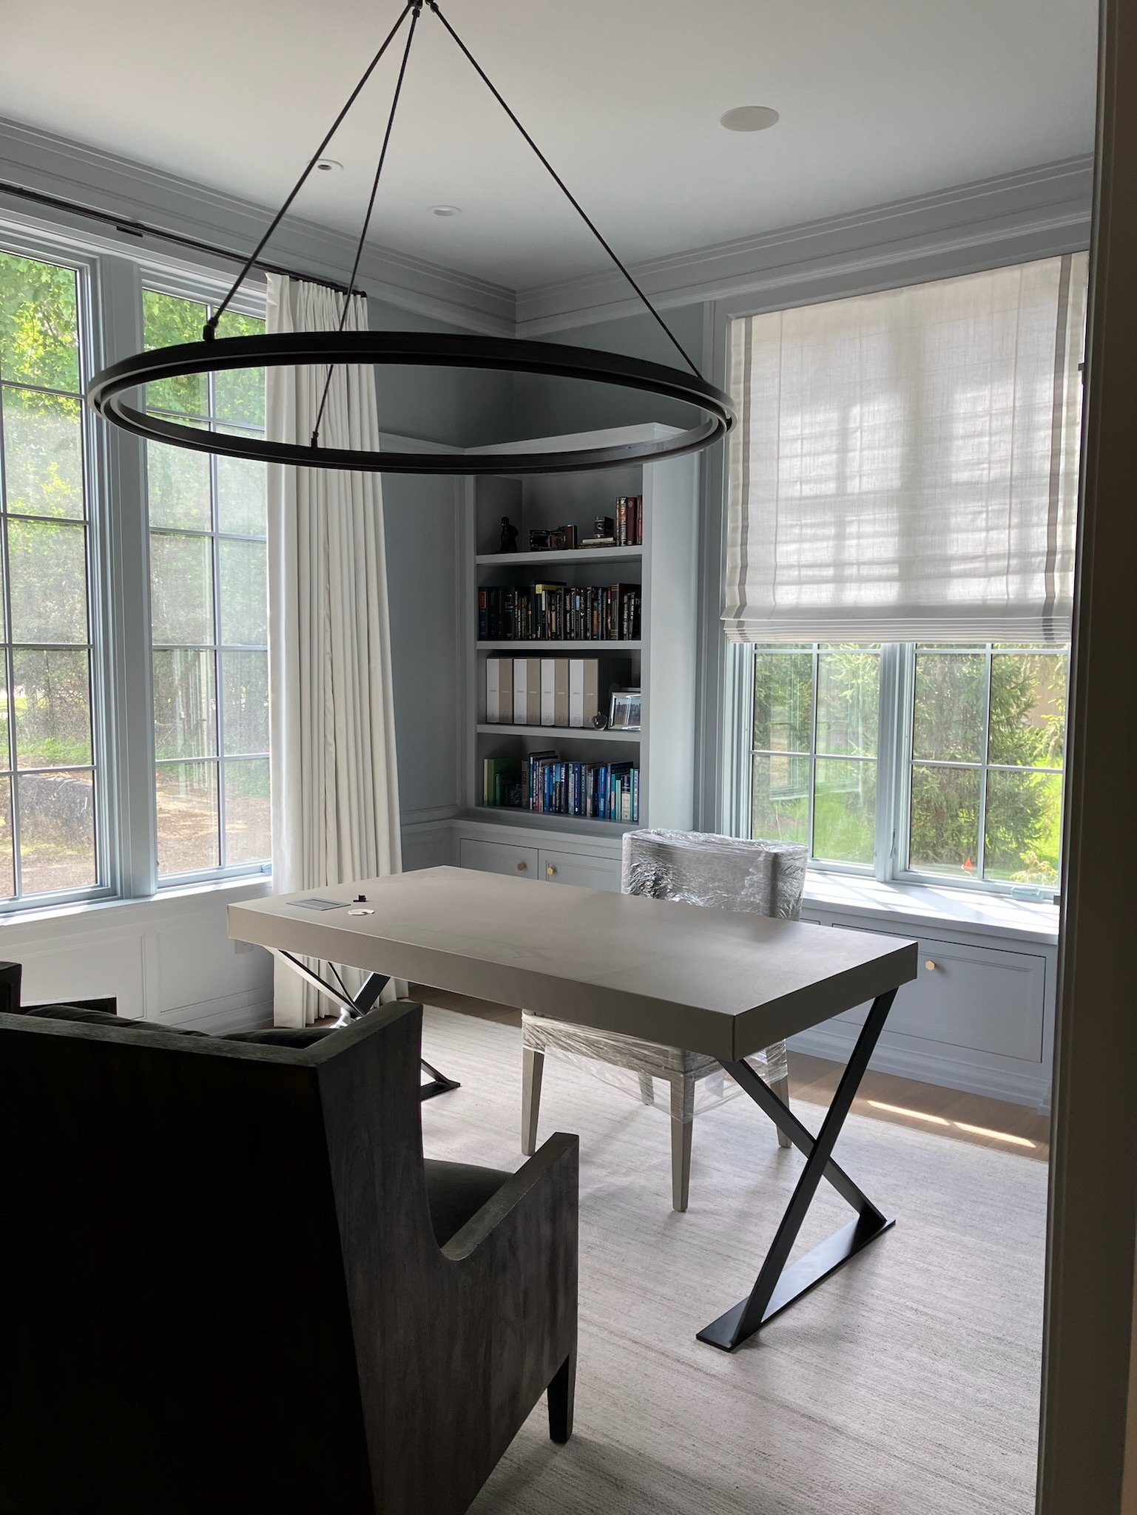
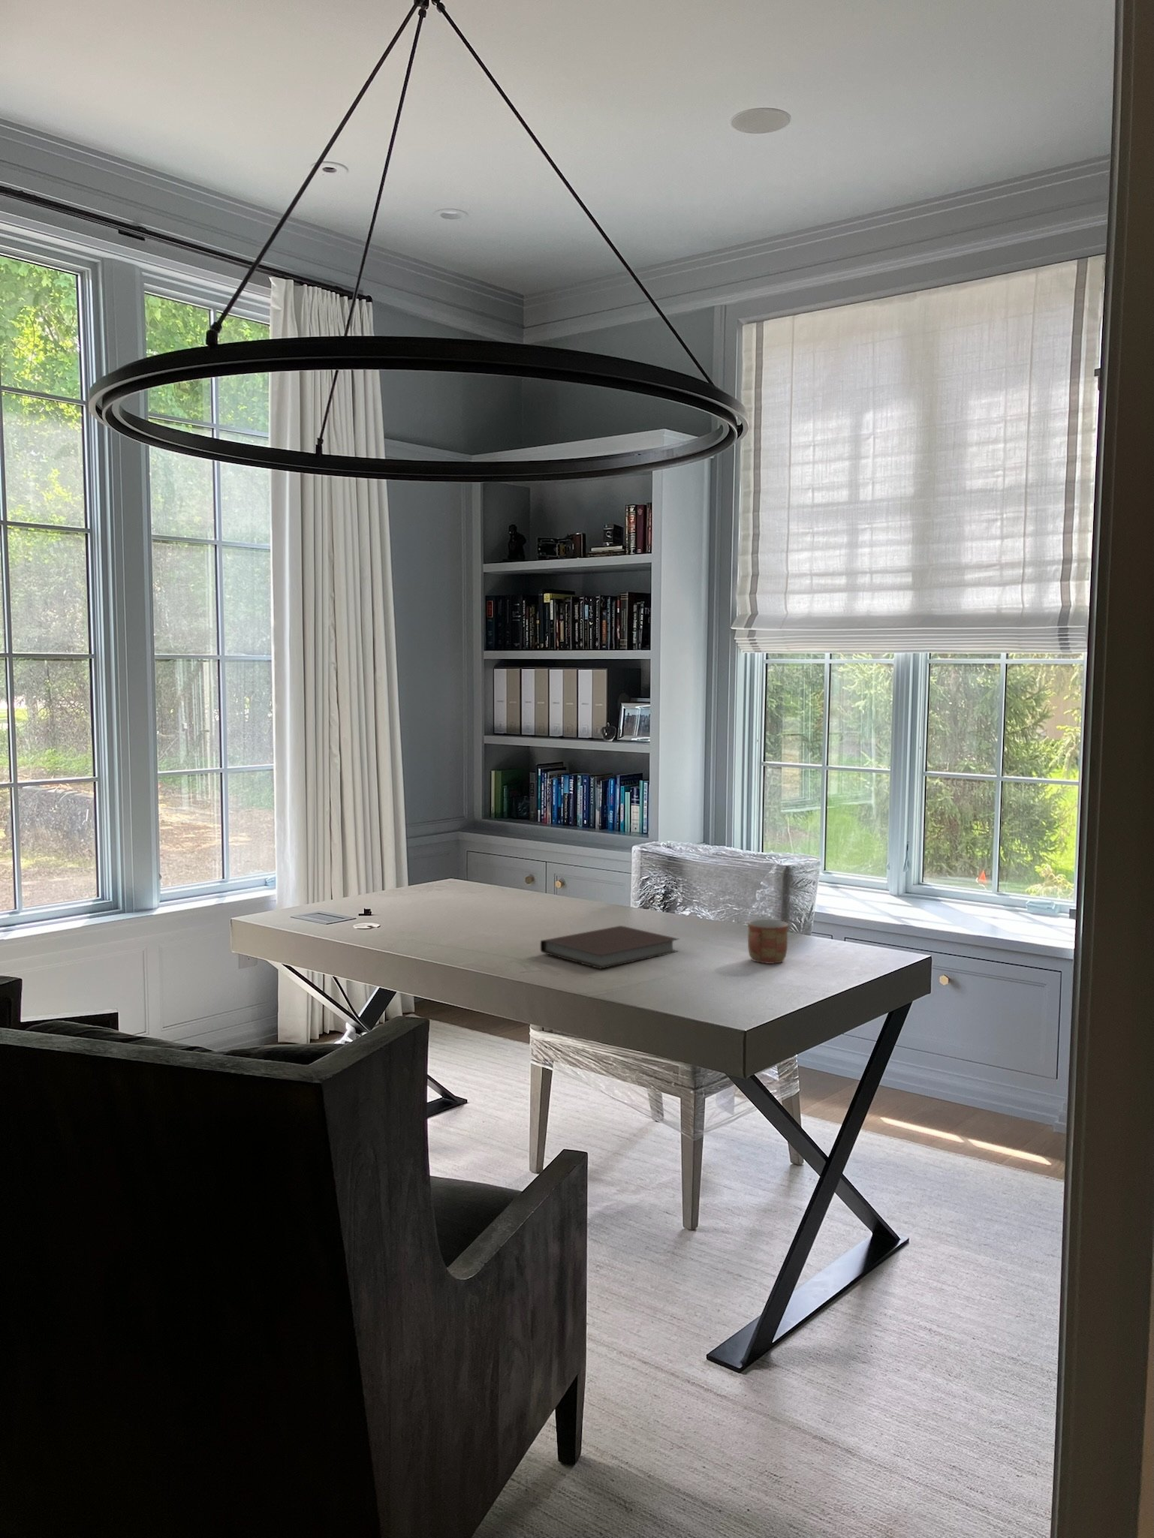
+ mug [747,919,789,965]
+ notebook [539,925,680,970]
